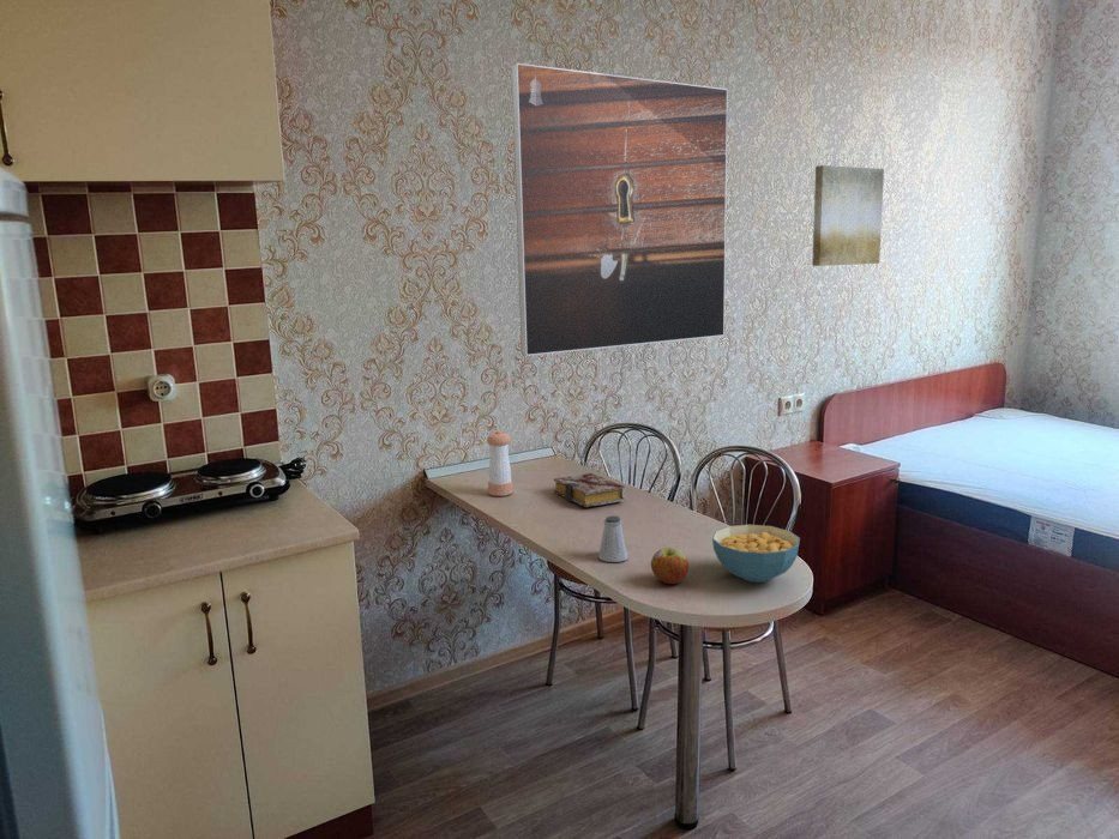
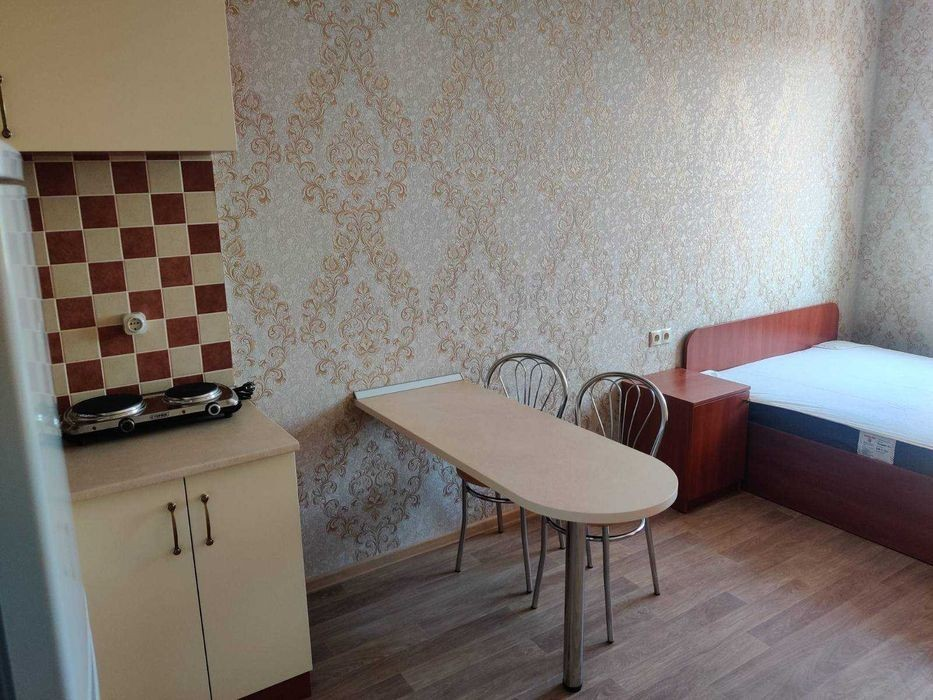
- apple [650,545,690,585]
- wall art [811,164,885,267]
- saltshaker [597,514,630,563]
- cereal bowl [711,524,801,584]
- book [553,472,626,508]
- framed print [511,62,729,357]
- pepper shaker [486,429,513,497]
